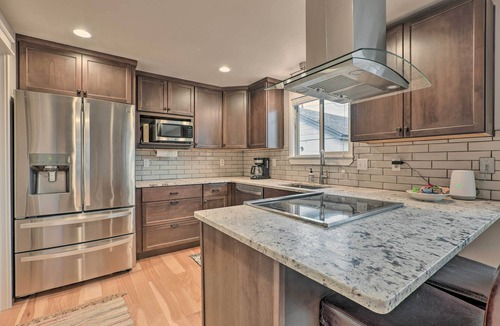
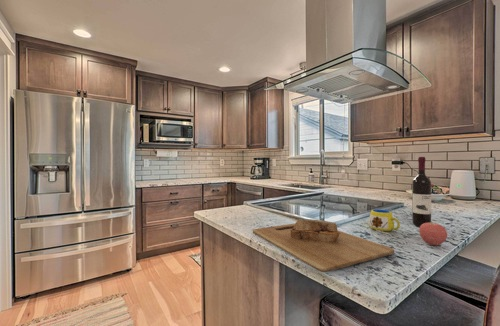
+ mug [368,209,401,235]
+ apple [418,222,448,246]
+ cutting board [252,218,395,273]
+ wine bottle [411,156,432,227]
